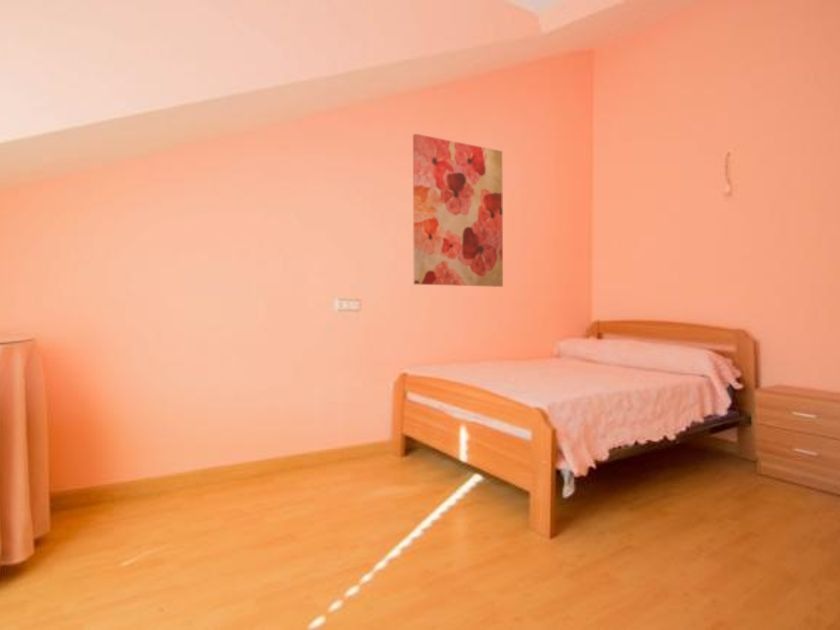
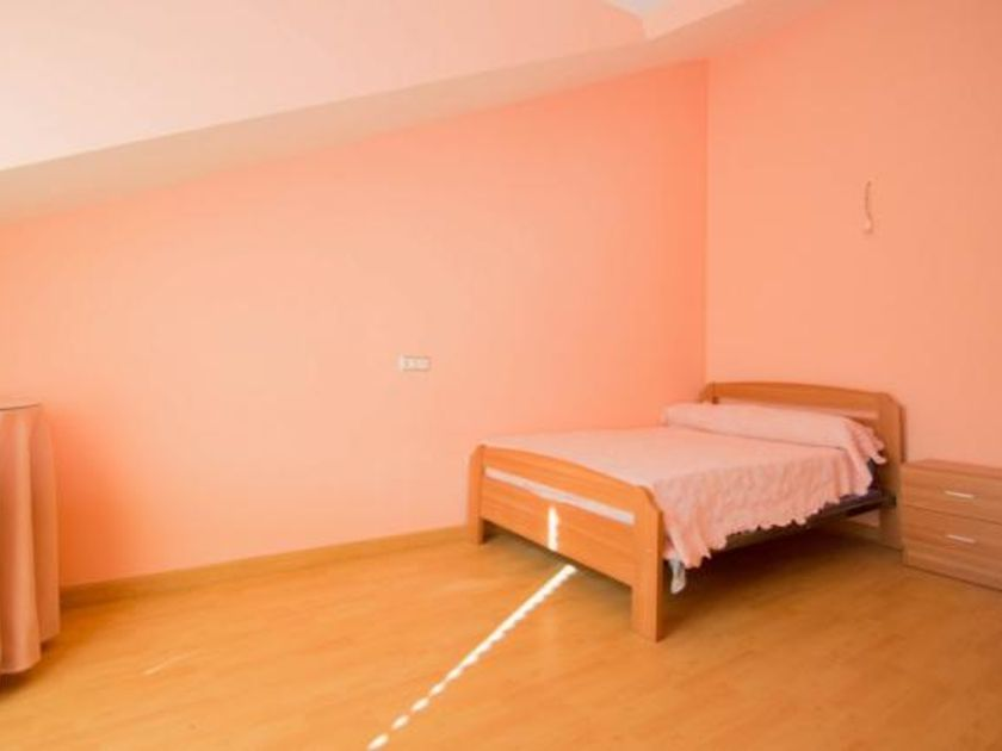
- wall art [412,133,504,288]
